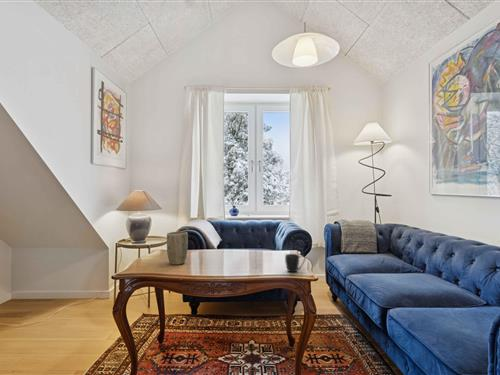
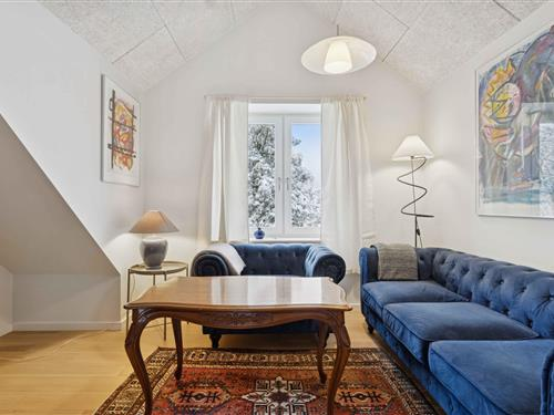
- plant pot [166,231,189,266]
- mug [284,253,307,273]
